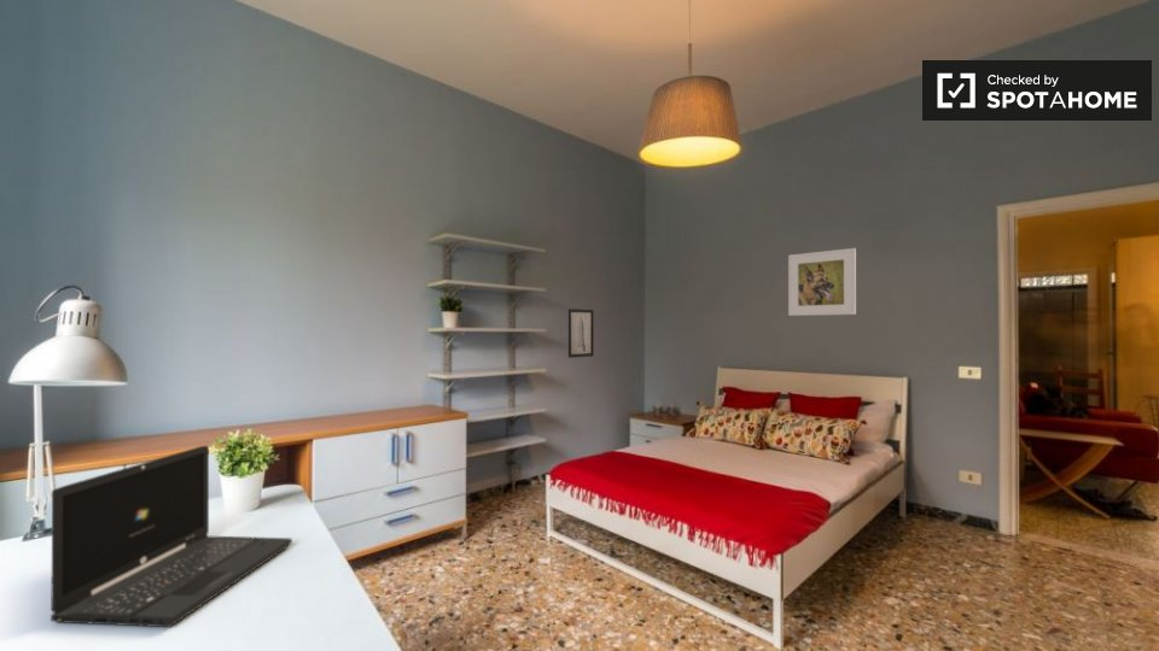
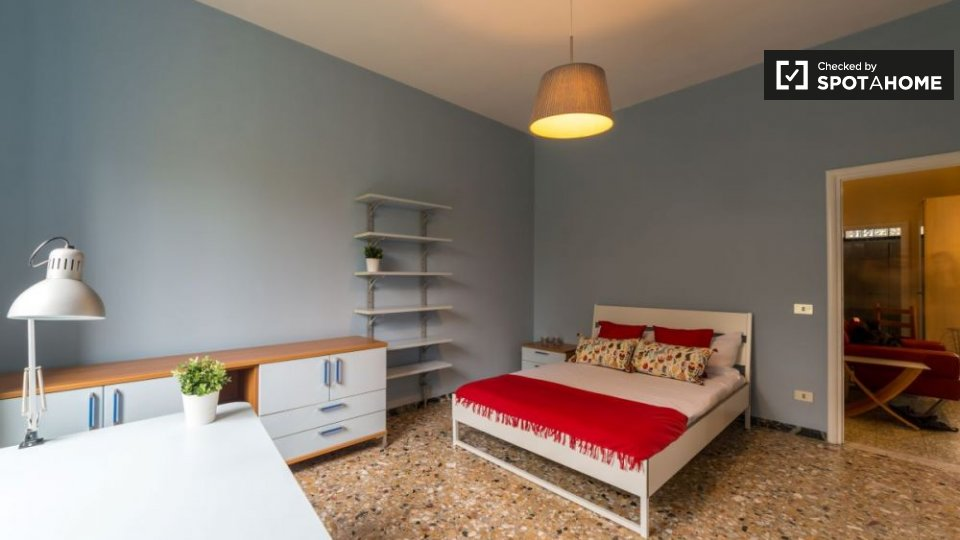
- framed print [787,247,857,317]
- wall art [567,307,595,359]
- laptop [49,445,293,628]
